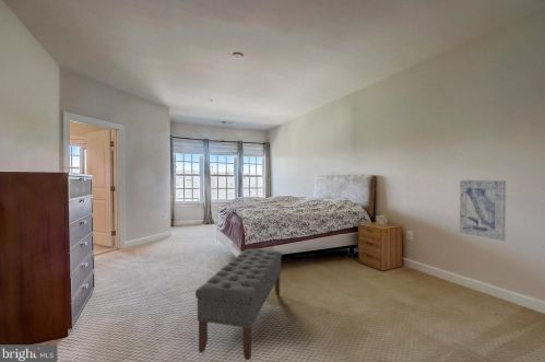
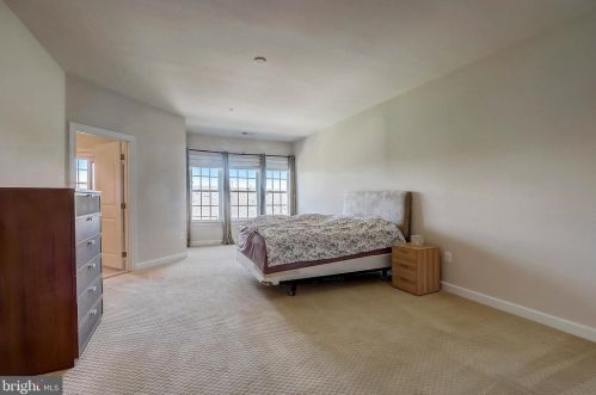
- wall art [459,179,507,242]
- bench [194,248,283,361]
